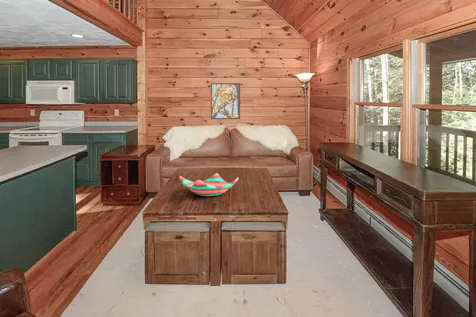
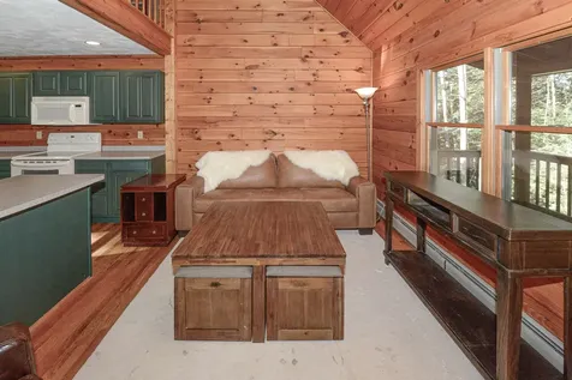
- decorative bowl [178,172,239,197]
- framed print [210,82,241,120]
